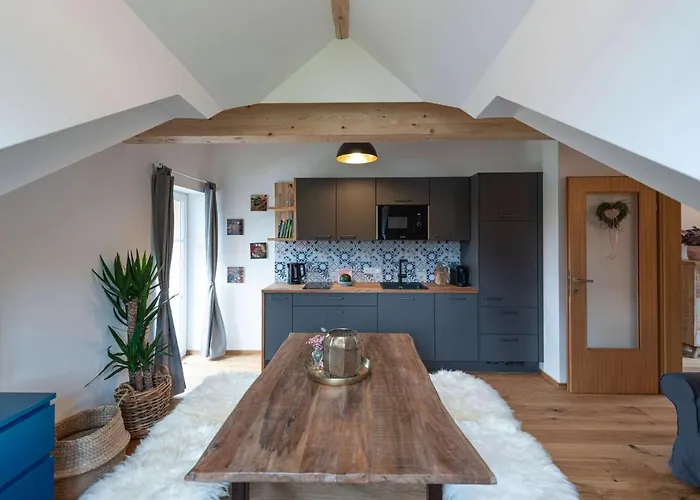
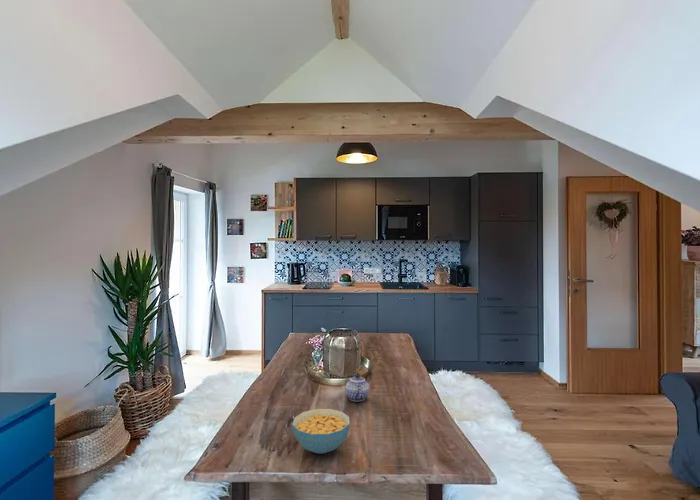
+ teapot [344,373,370,402]
+ cereal bowl [291,408,351,455]
